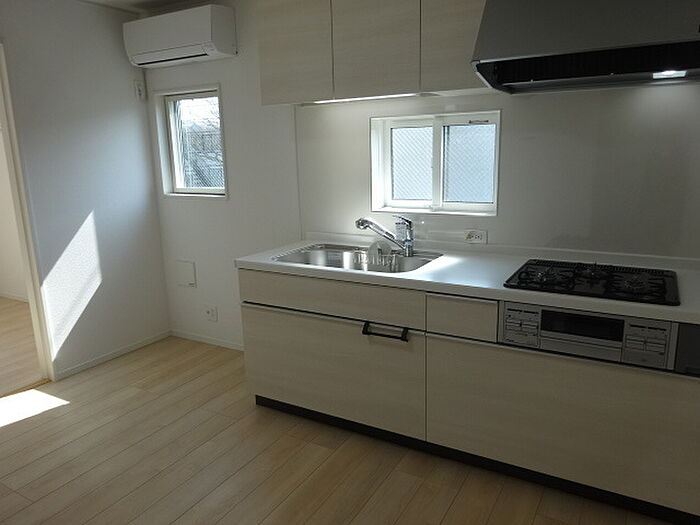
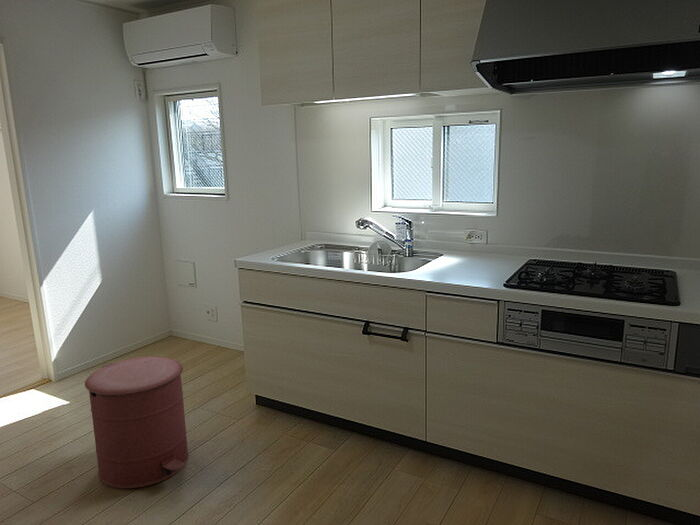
+ trash can [84,356,190,489]
